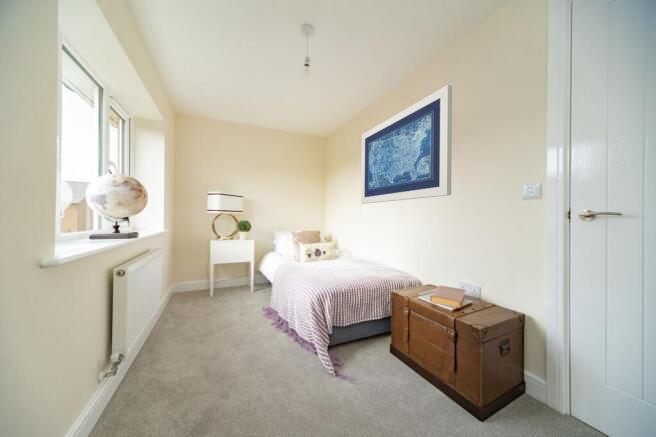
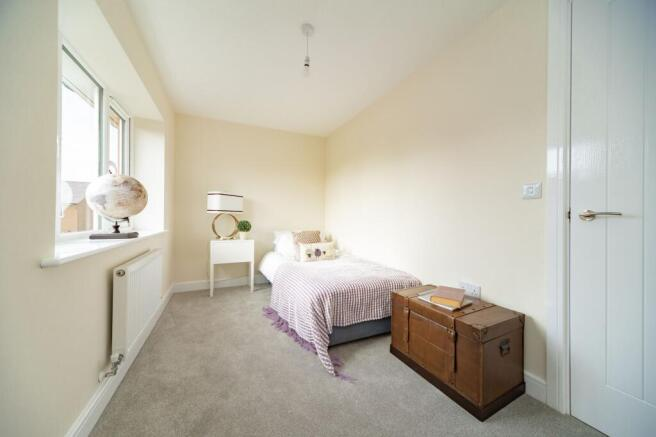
- wall art [360,84,453,205]
